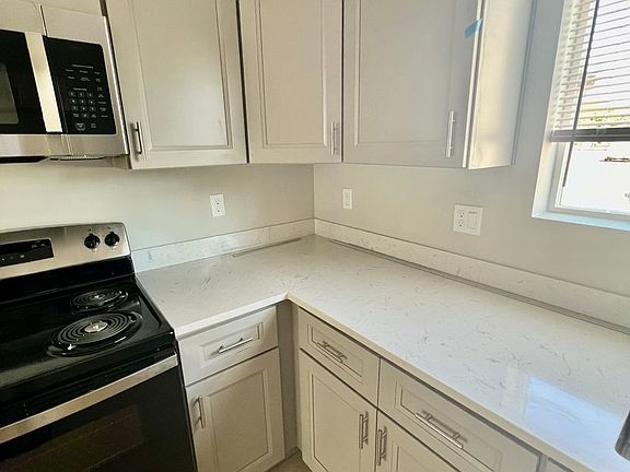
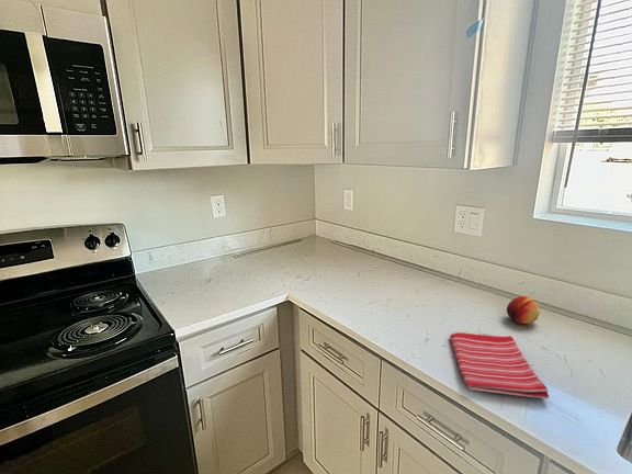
+ fruit [506,295,541,325]
+ dish towel [449,331,550,399]
